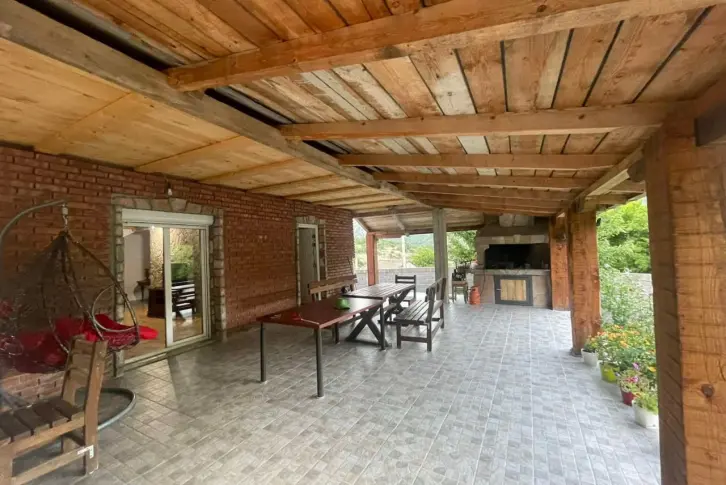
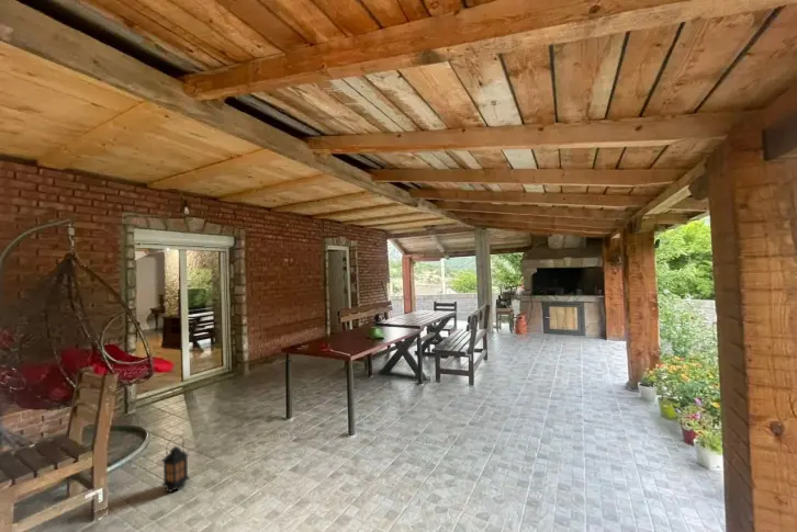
+ lantern [160,433,191,494]
